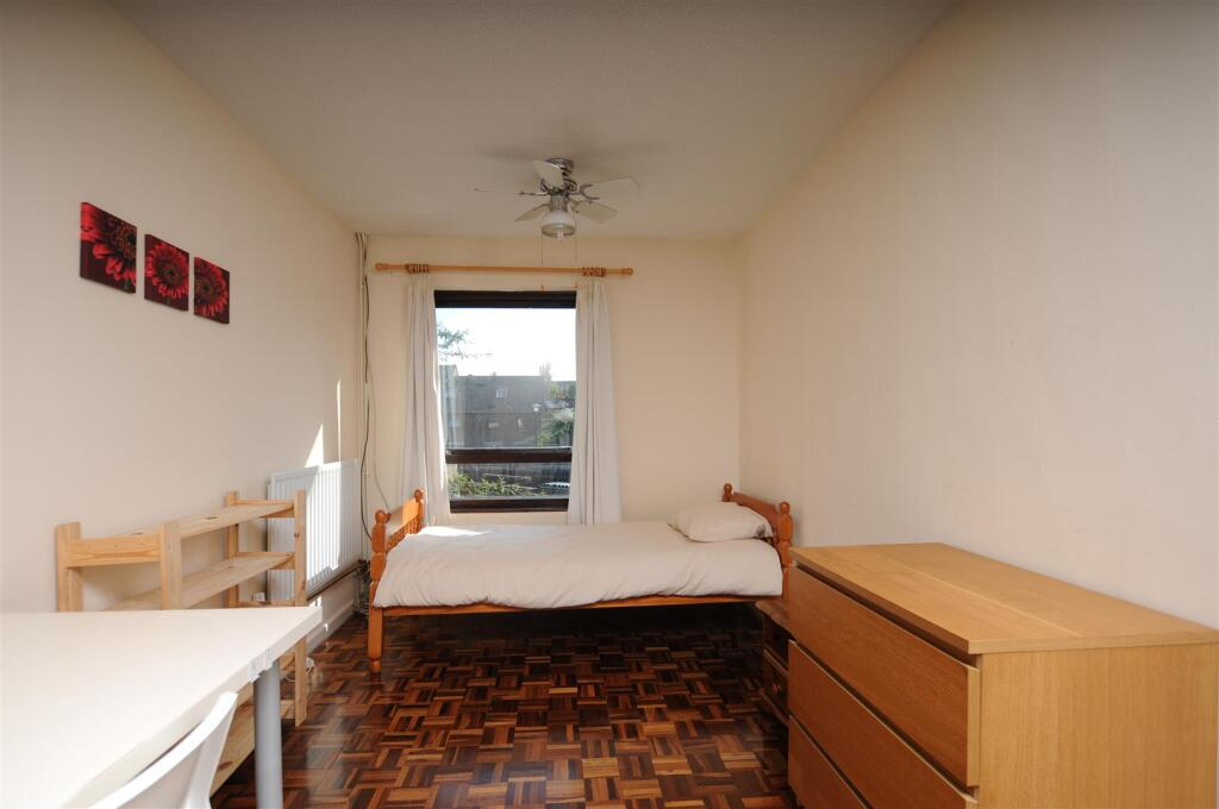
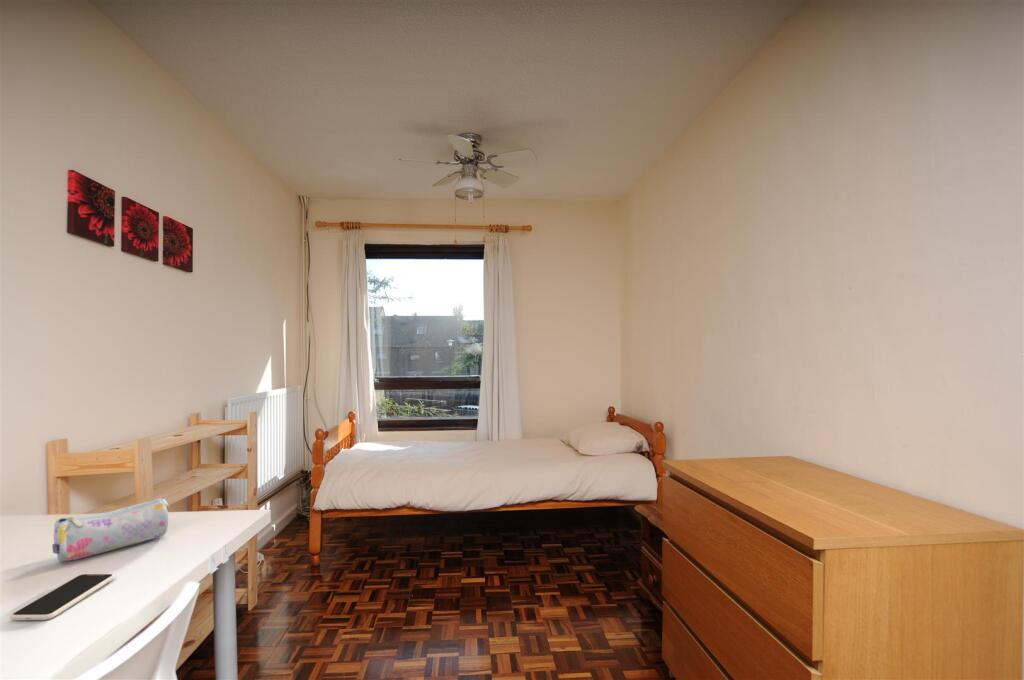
+ pencil case [51,498,170,563]
+ smartphone [9,573,116,621]
